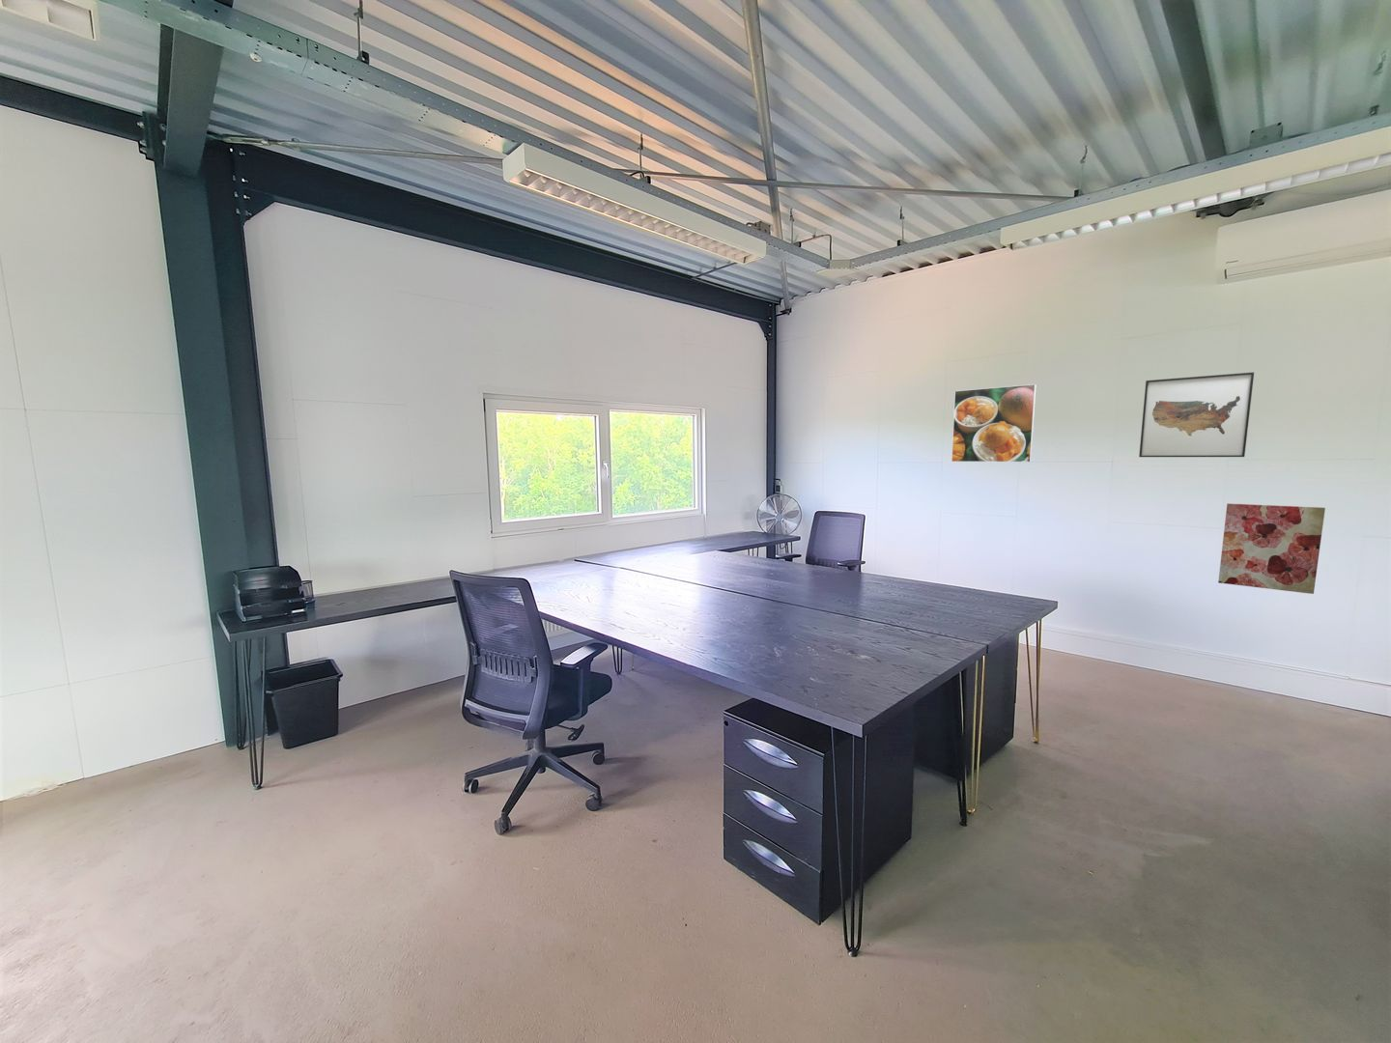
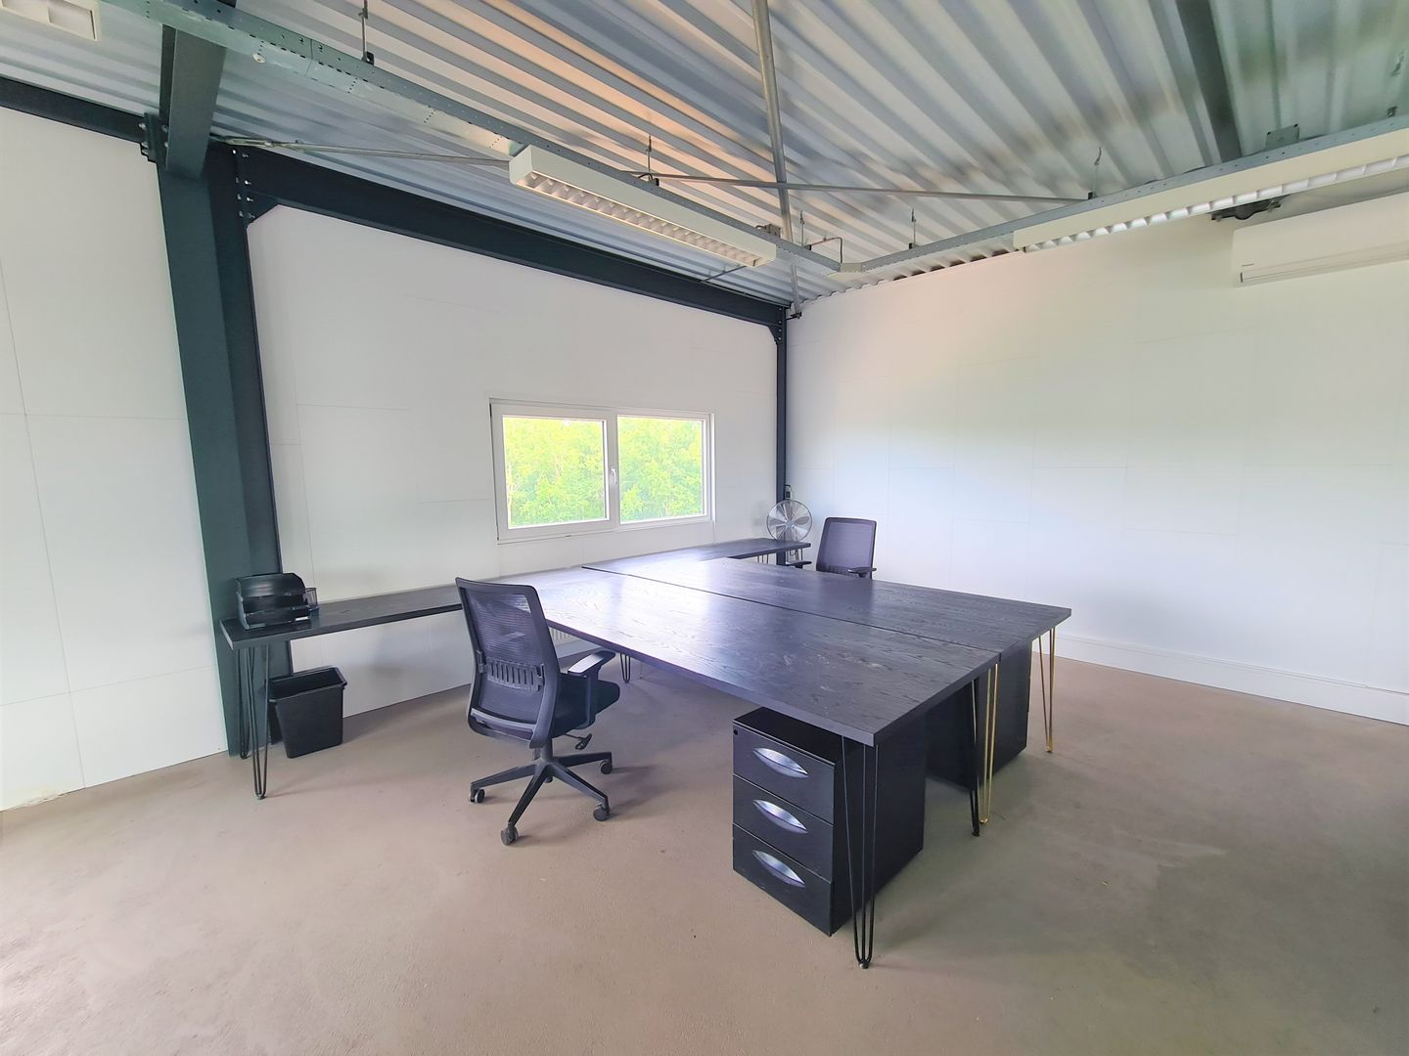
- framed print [951,383,1037,462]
- wall art [1138,371,1255,458]
- wall art [1217,502,1326,595]
